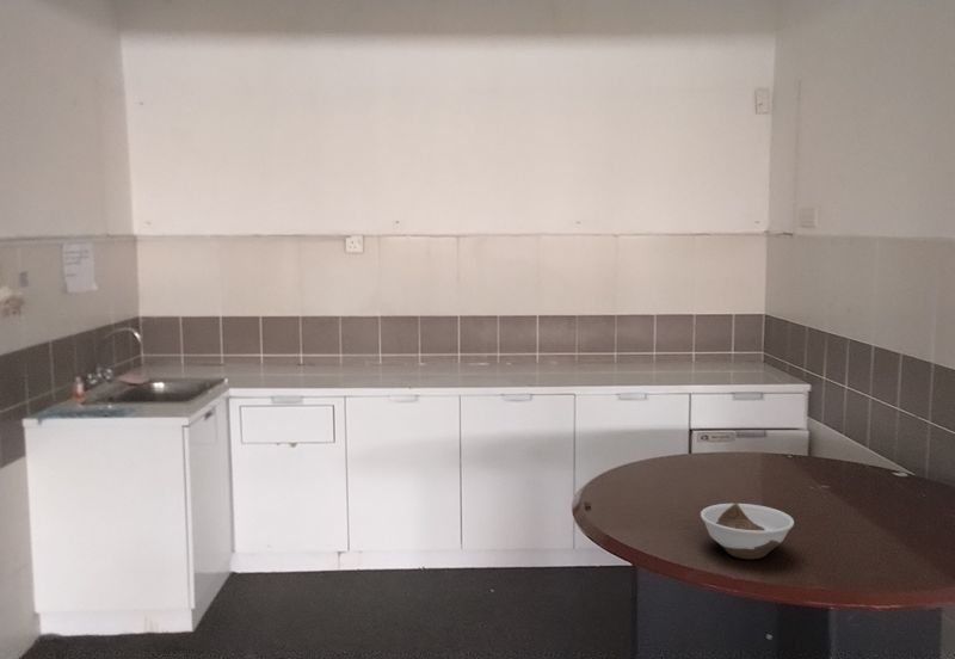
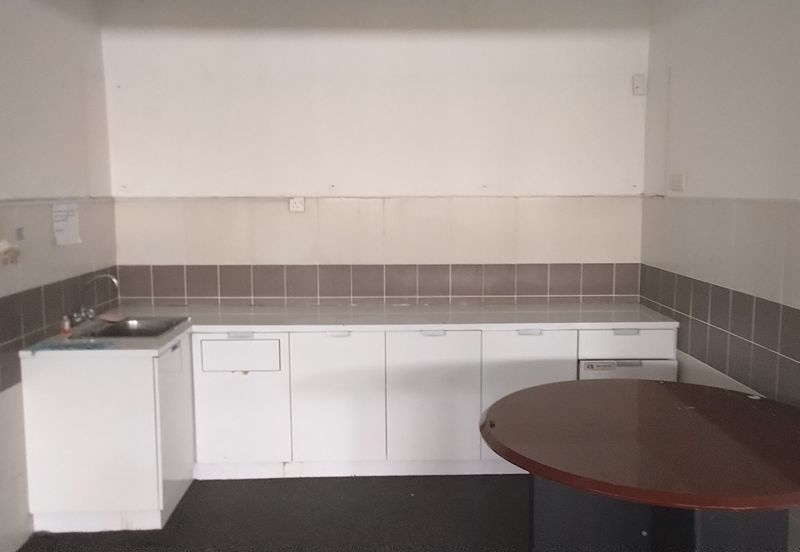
- bowl [700,503,795,560]
